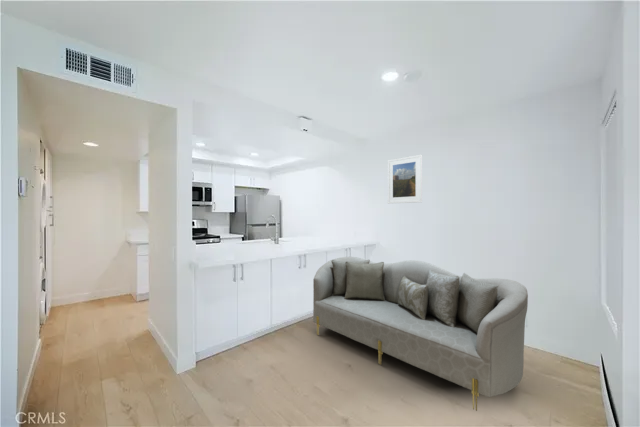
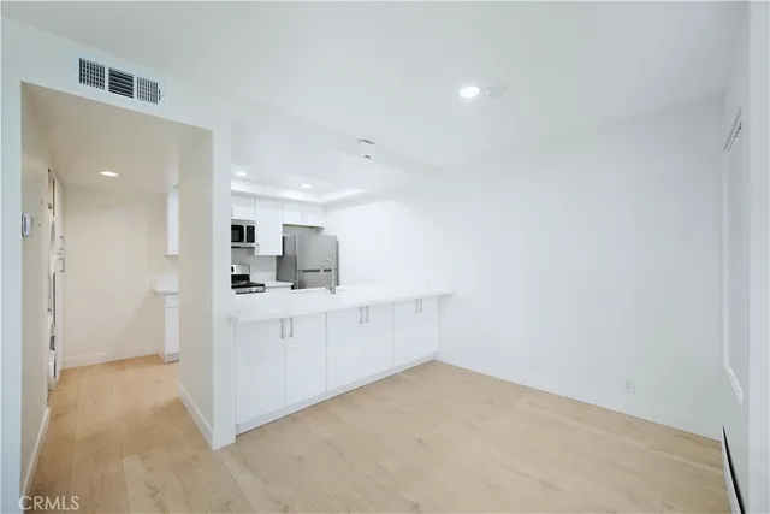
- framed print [387,154,423,204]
- sofa [312,256,529,412]
